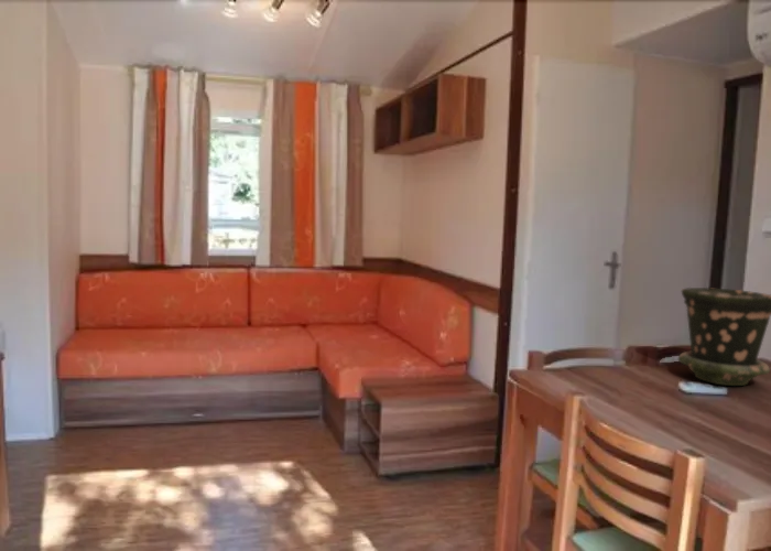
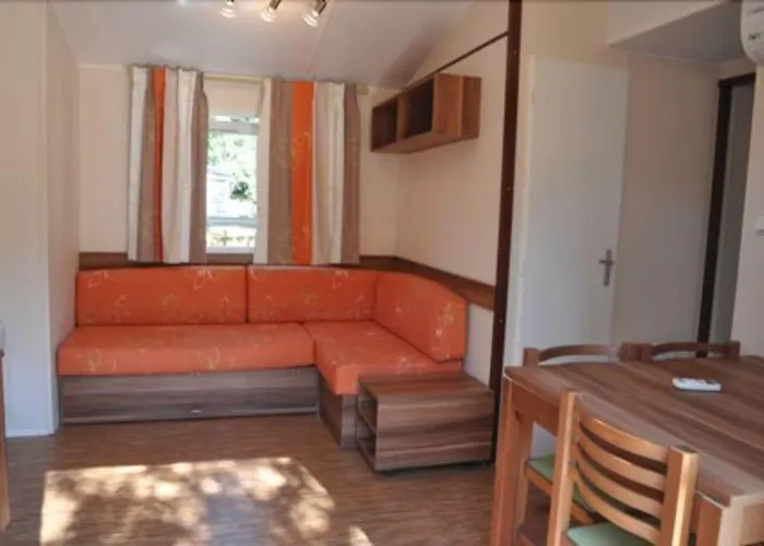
- flower pot [677,287,771,387]
